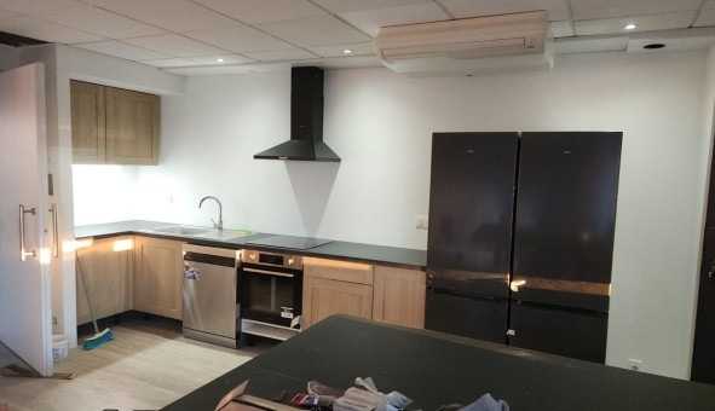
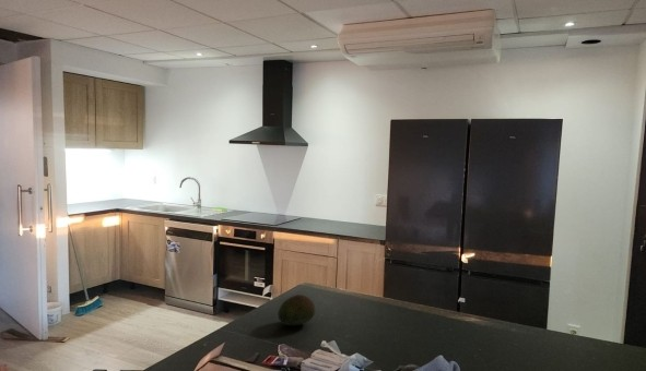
+ fruit [277,294,316,326]
